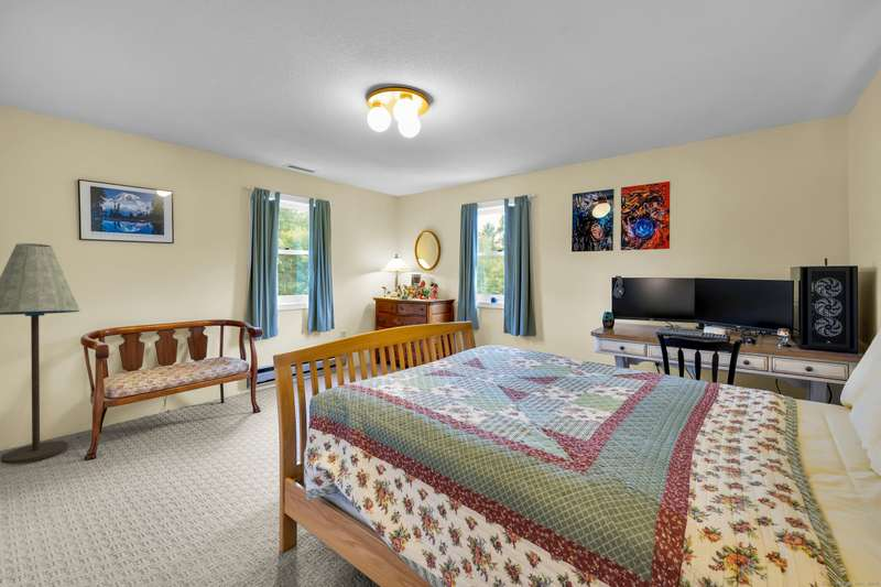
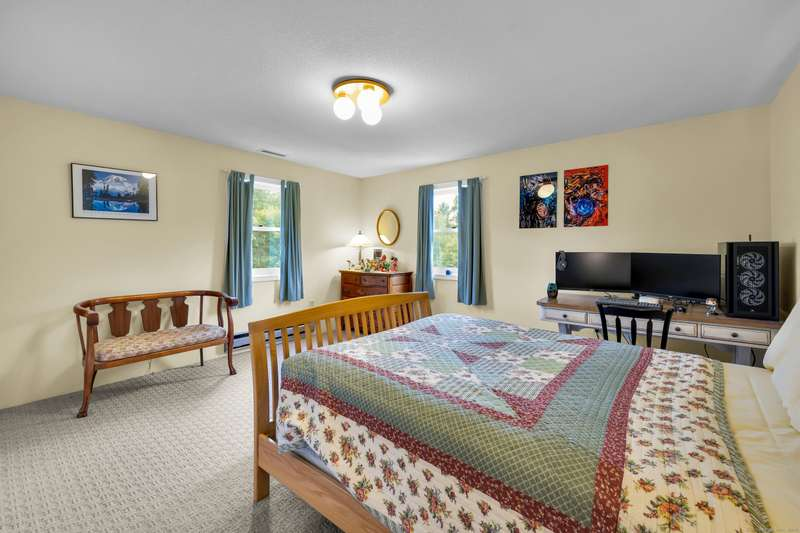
- floor lamp [0,242,81,465]
